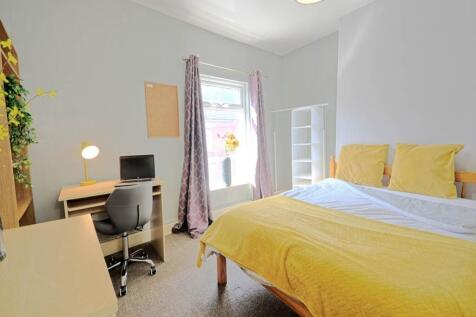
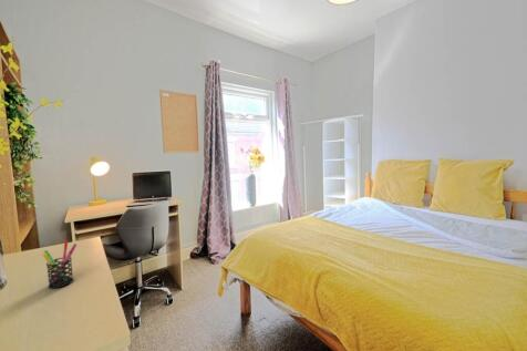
+ pen holder [42,240,78,289]
